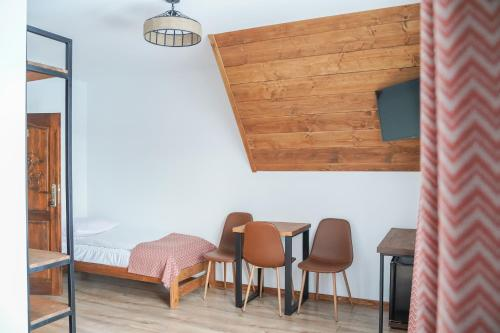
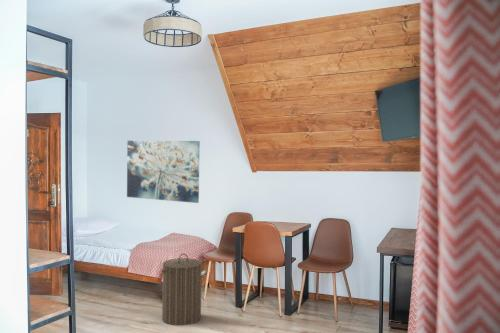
+ wall art [126,140,201,204]
+ laundry hamper [161,253,203,326]
